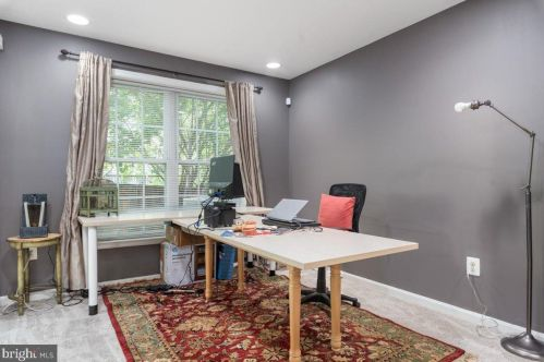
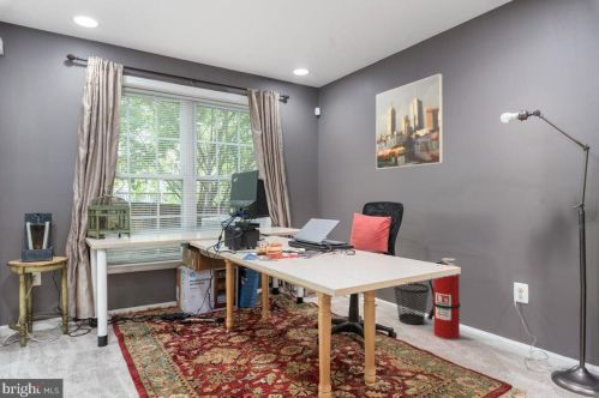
+ wastebasket [393,282,431,326]
+ fire extinguisher [426,258,461,340]
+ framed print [375,72,444,170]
